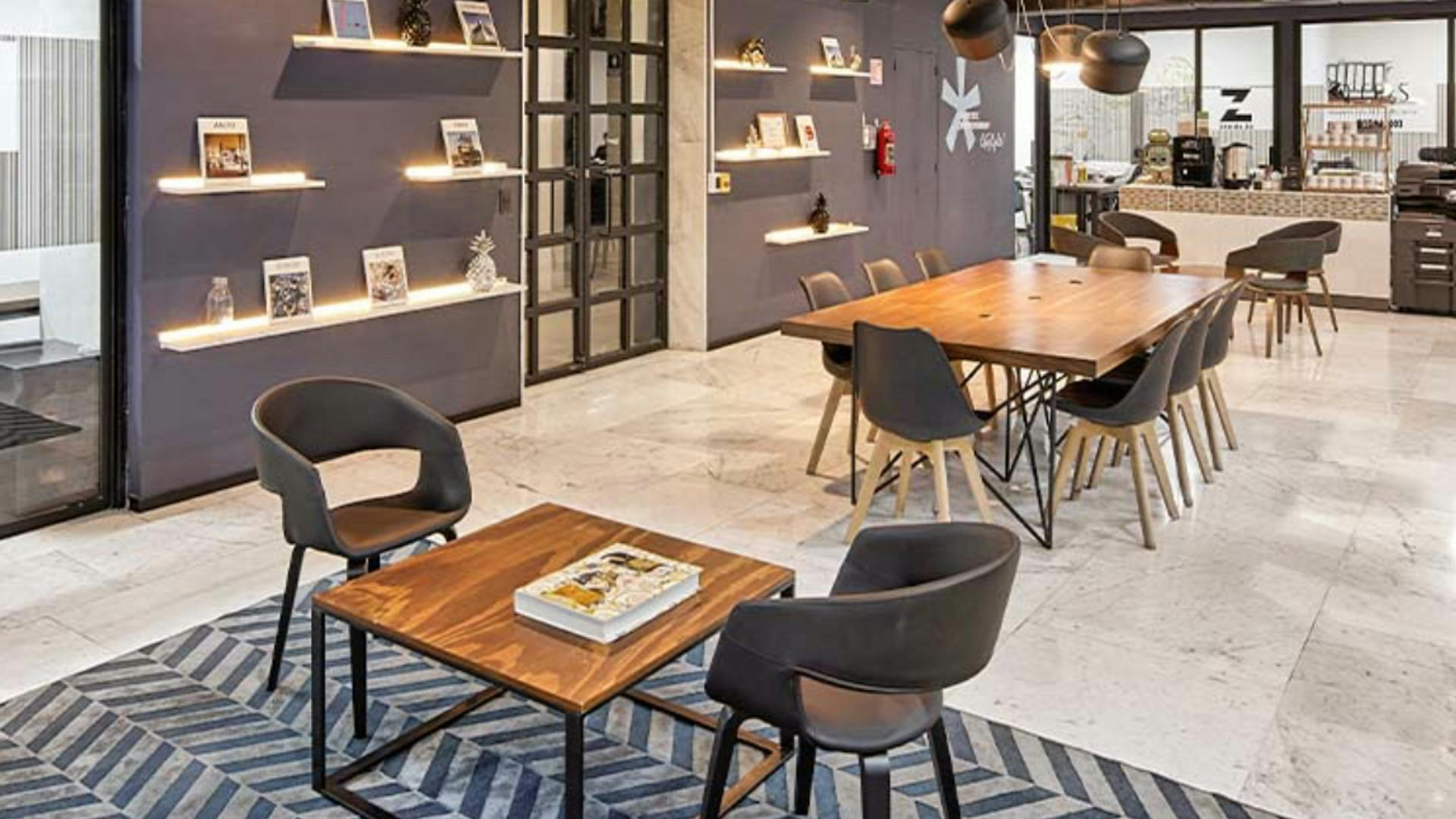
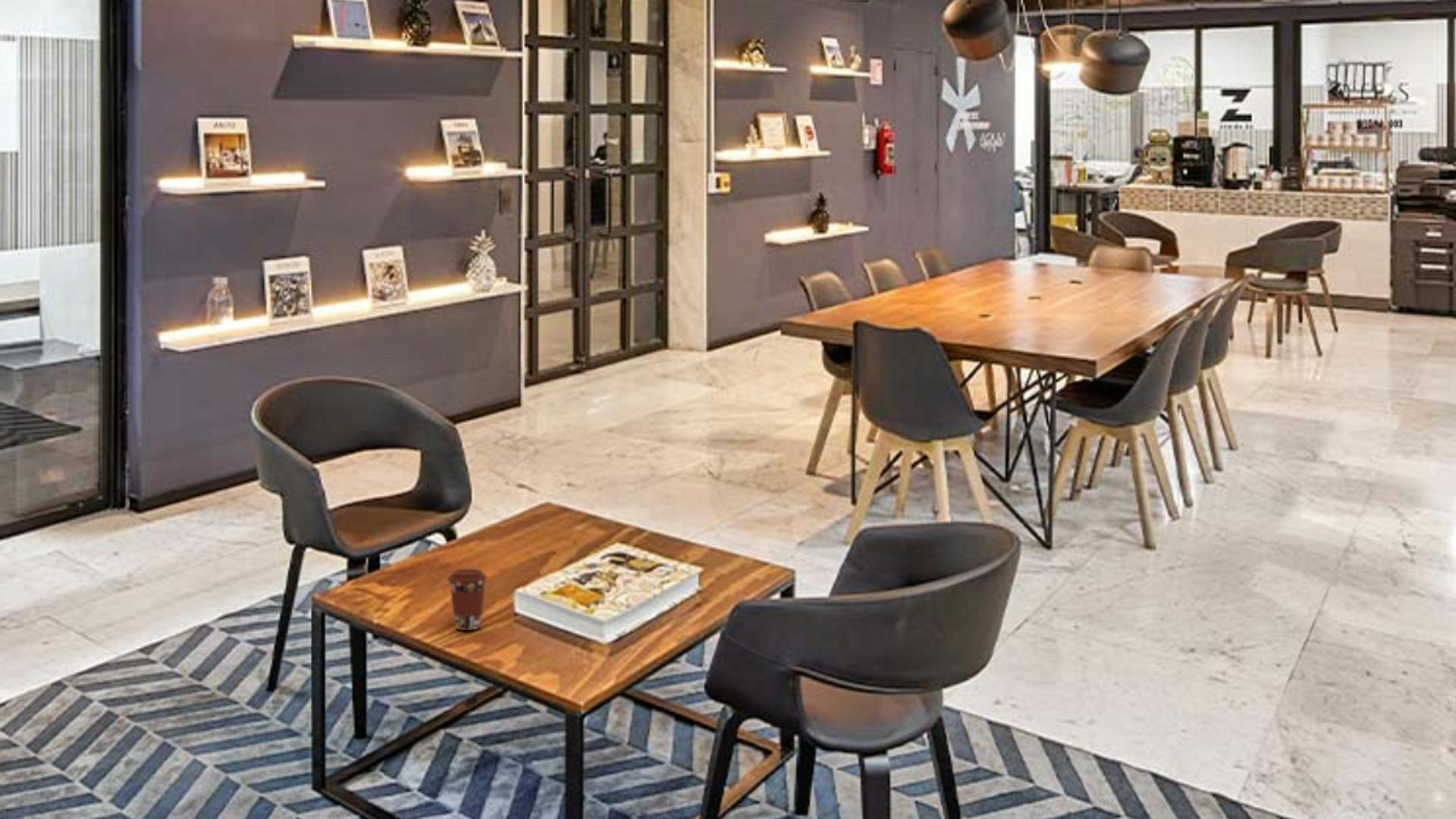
+ coffee cup [447,568,488,631]
